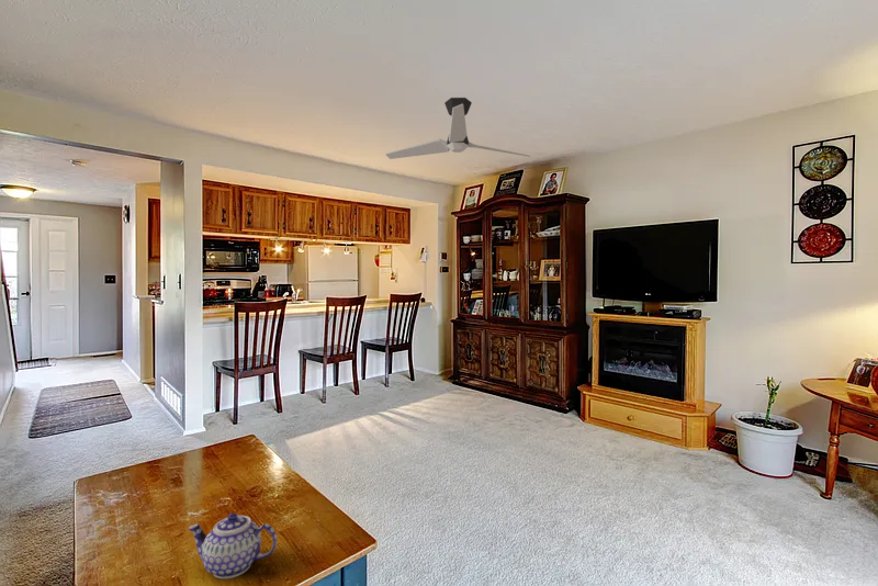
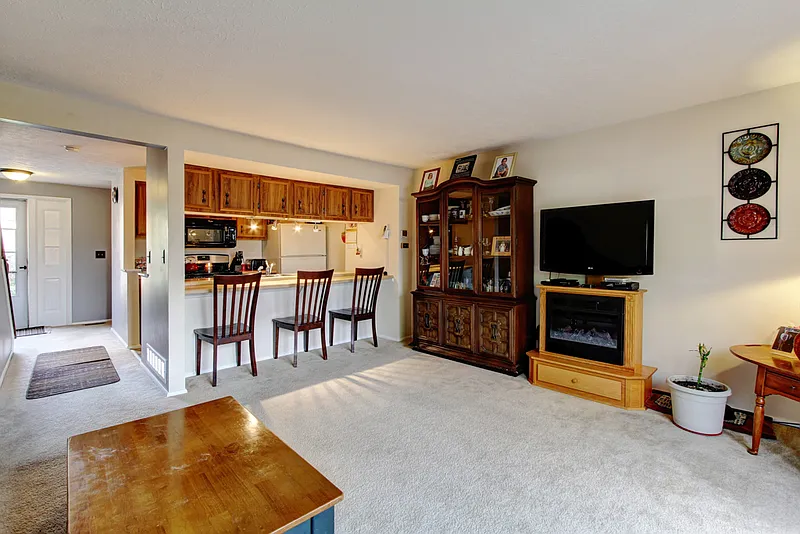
- ceiling fan [384,97,531,160]
- teapot [188,512,278,579]
